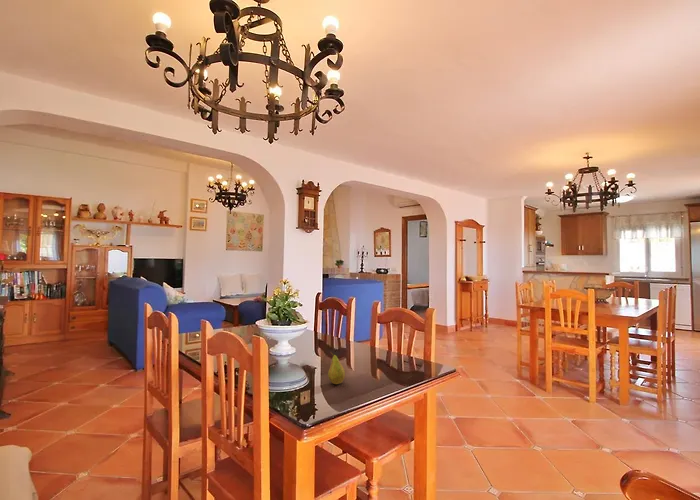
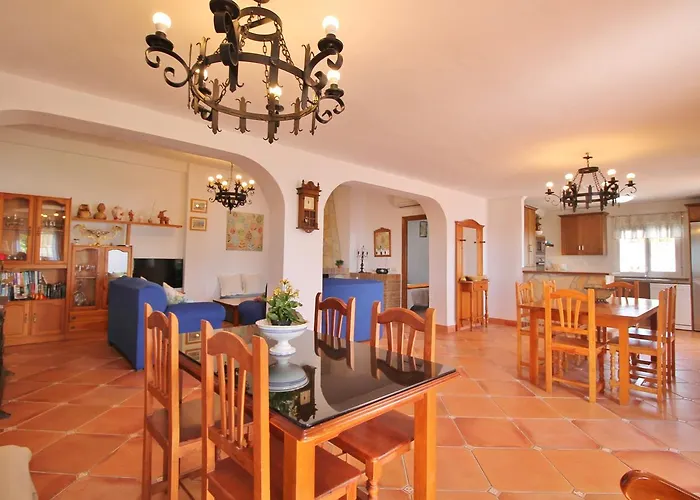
- fruit [327,351,346,385]
